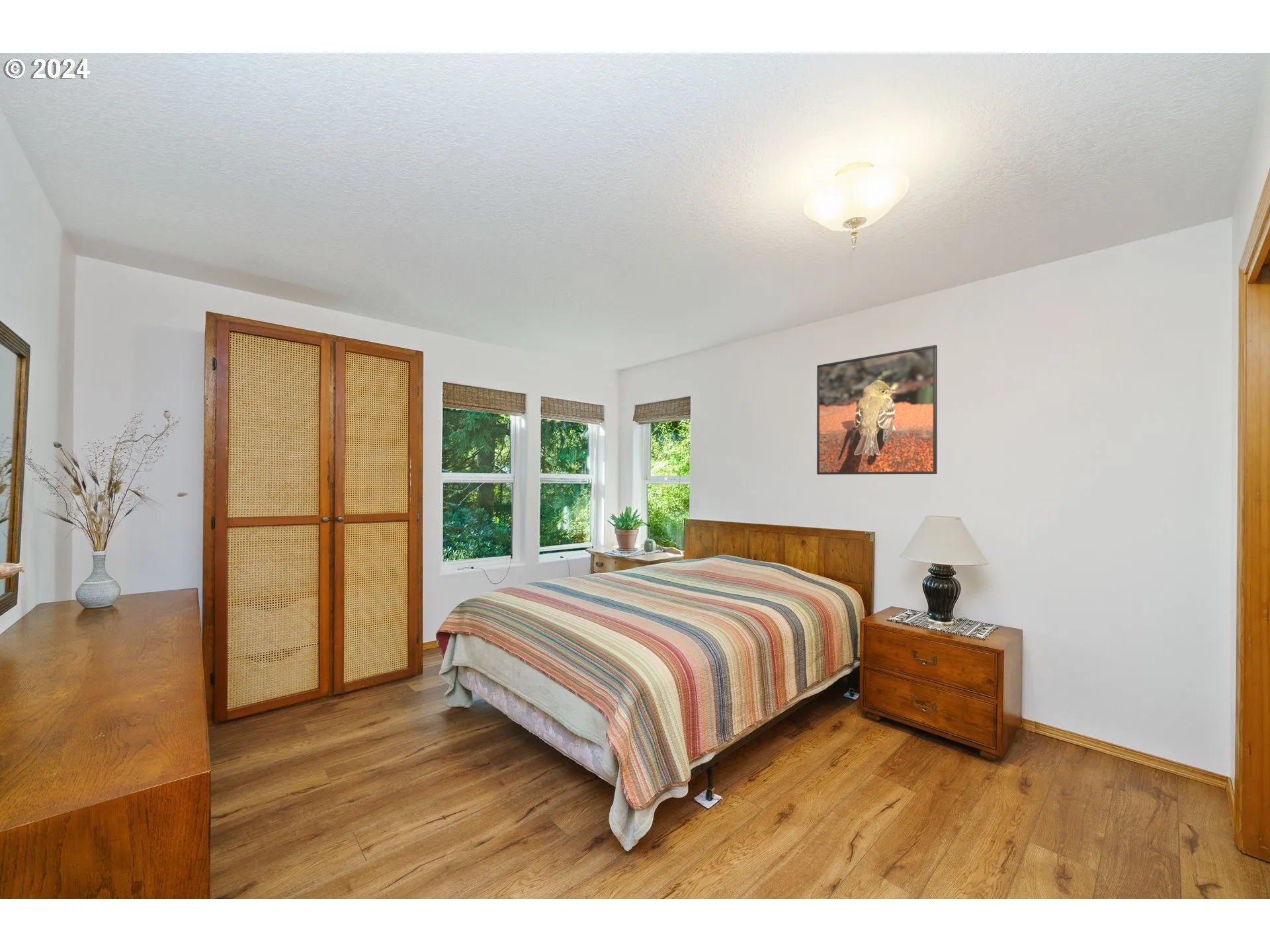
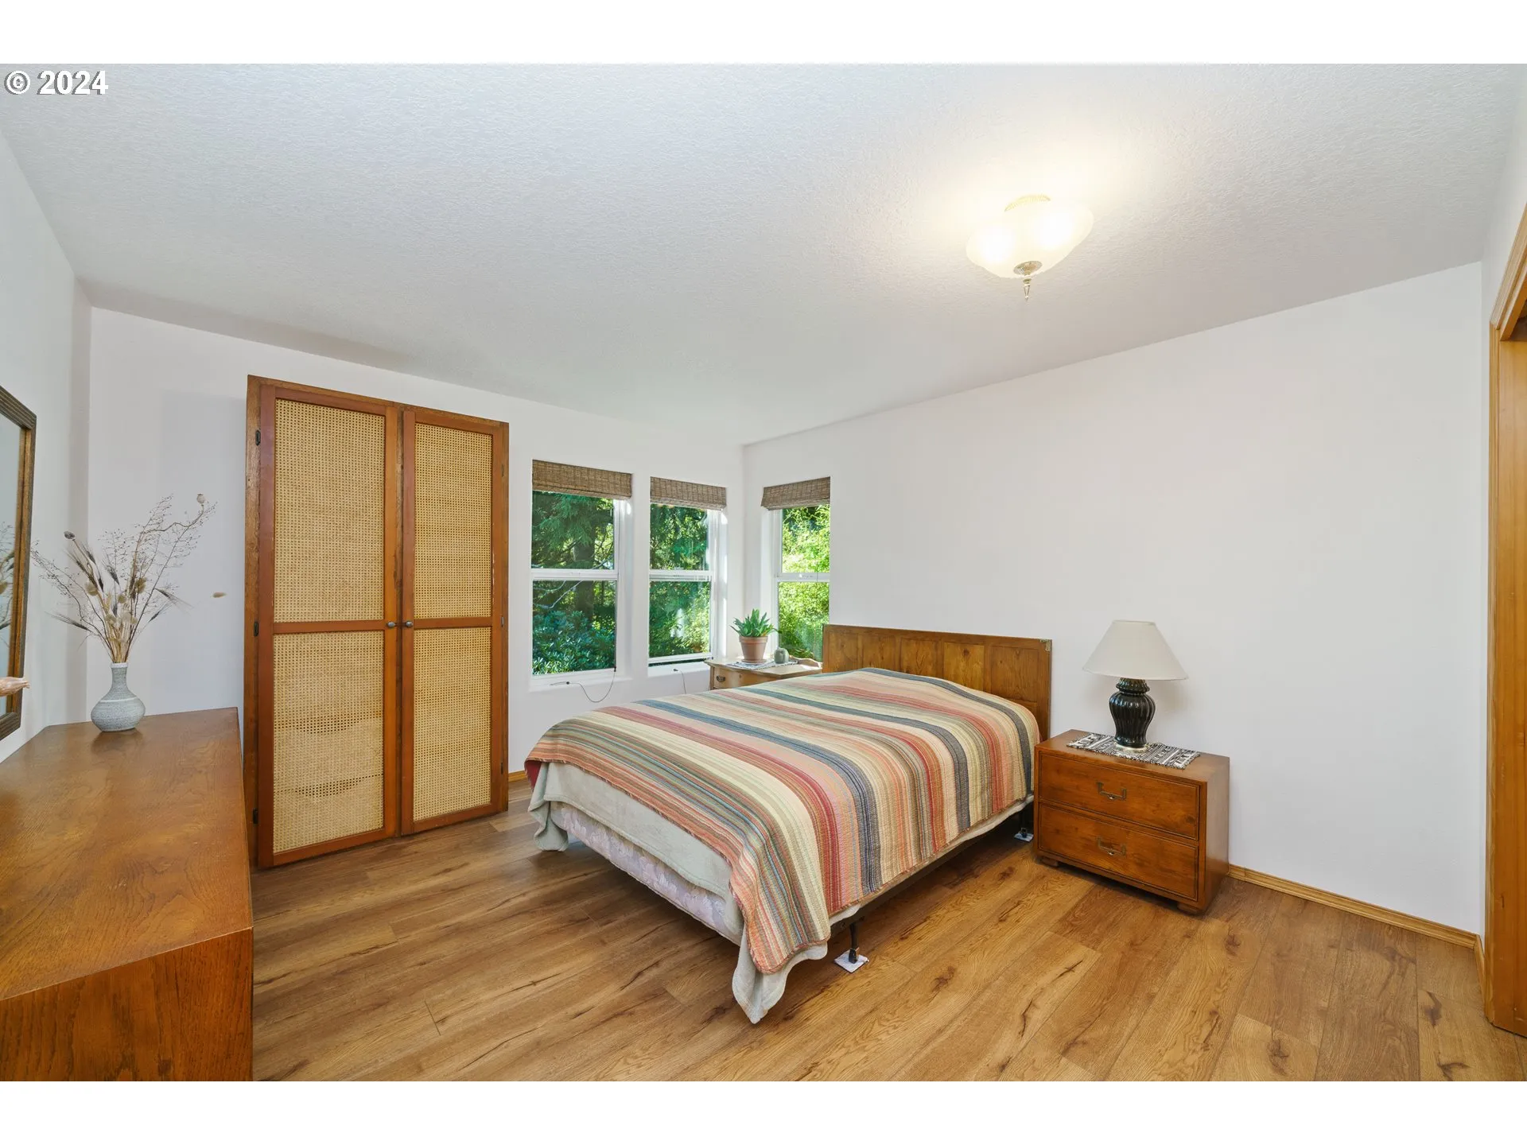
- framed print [816,344,938,475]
